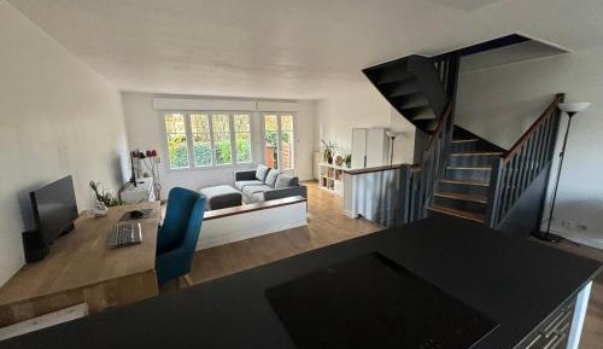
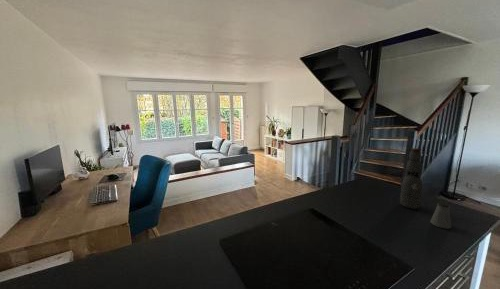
+ saltshaker [429,201,452,230]
+ bottle [399,147,423,210]
